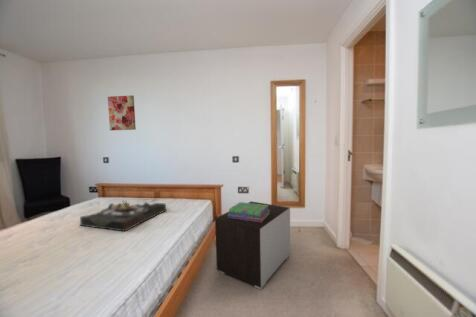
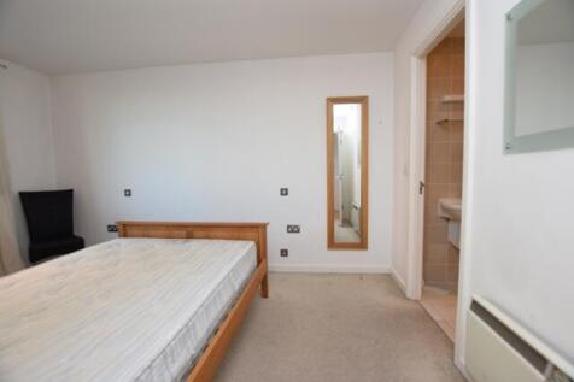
- nightstand [214,200,291,291]
- stack of books [228,201,270,223]
- serving tray [78,200,167,233]
- wall art [107,94,137,131]
